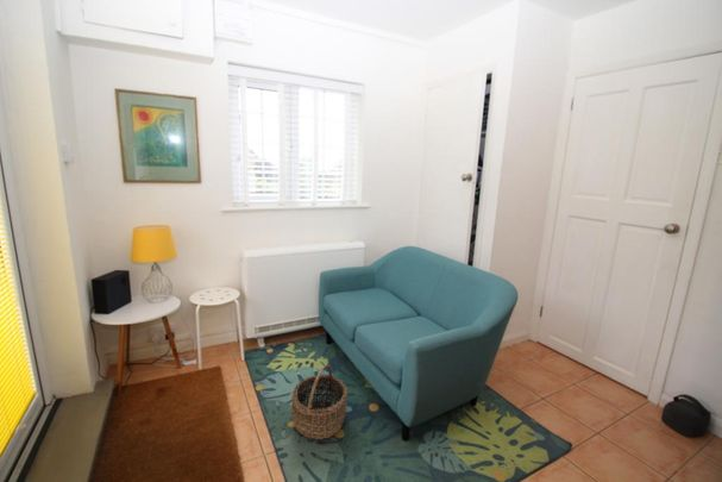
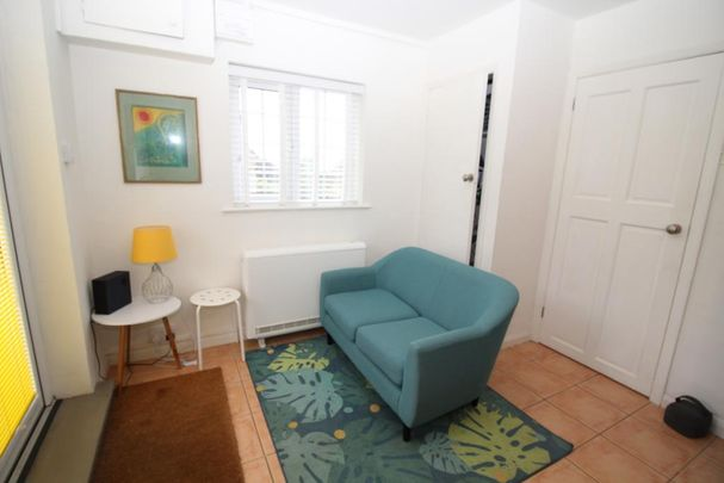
- wicker basket [290,363,349,440]
